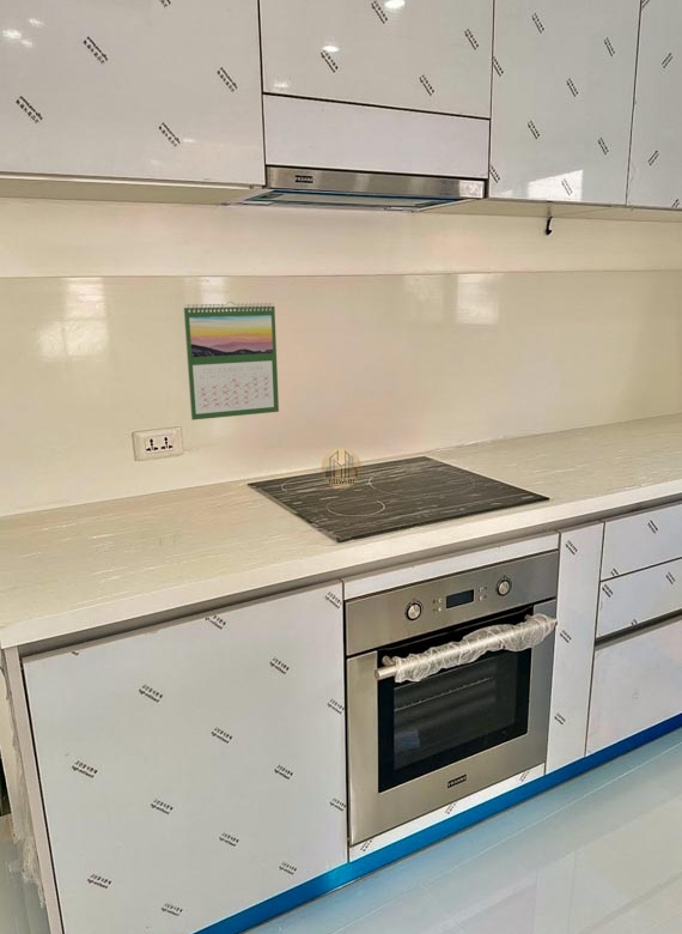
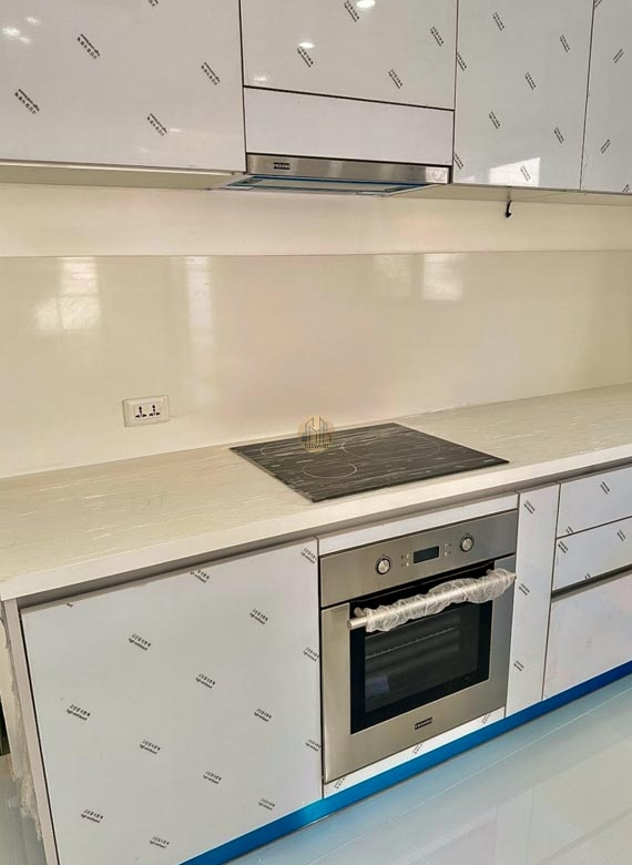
- calendar [183,301,280,421]
